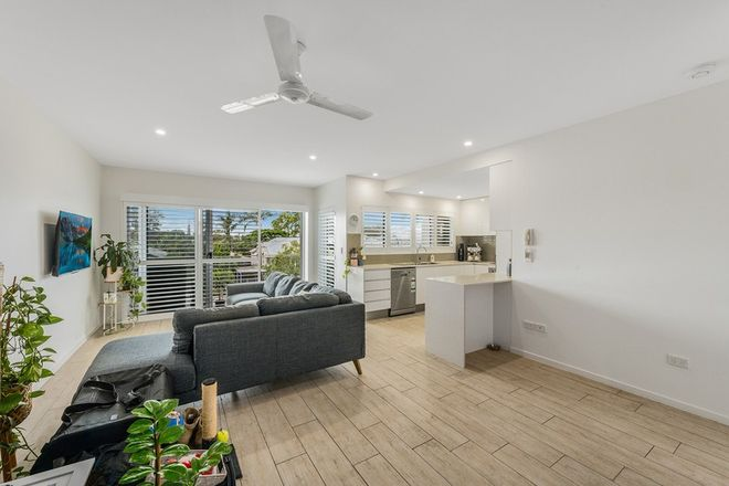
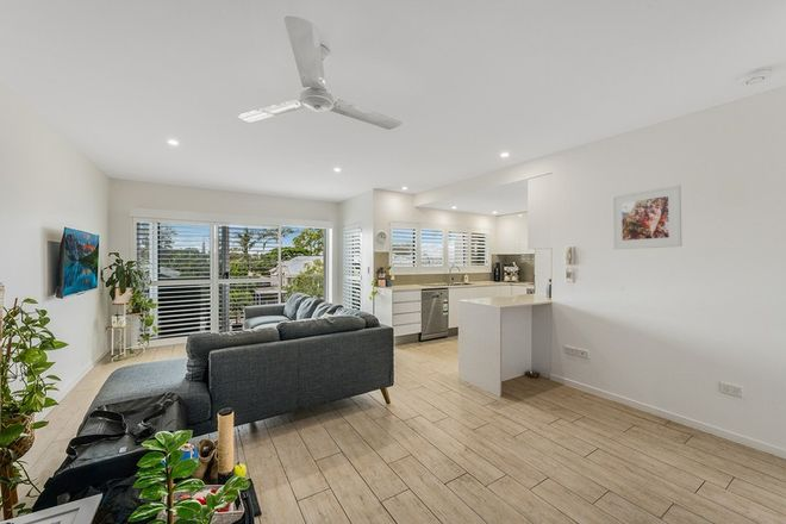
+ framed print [611,183,684,250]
